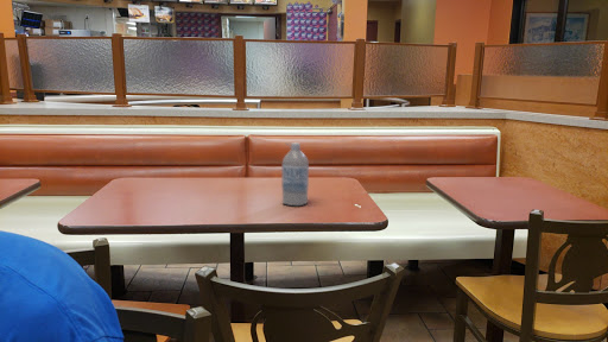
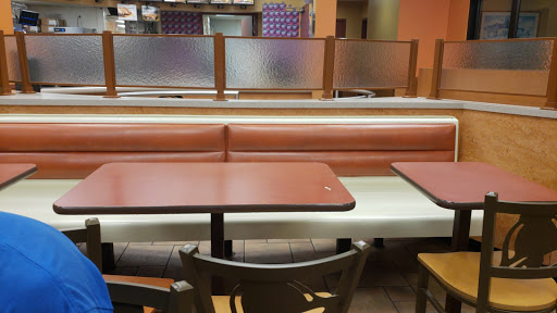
- water bottle [281,141,310,207]
